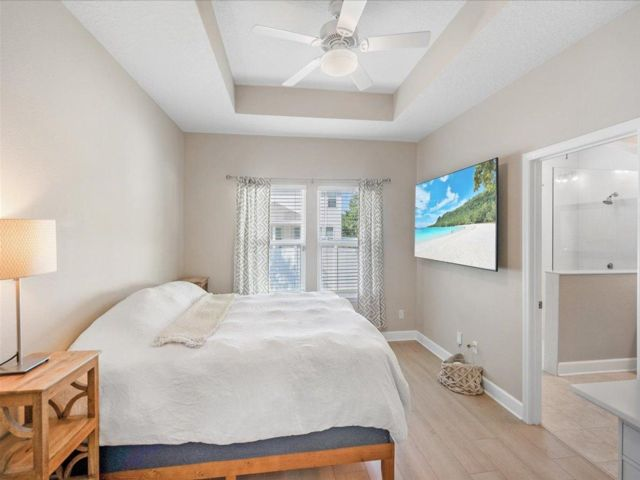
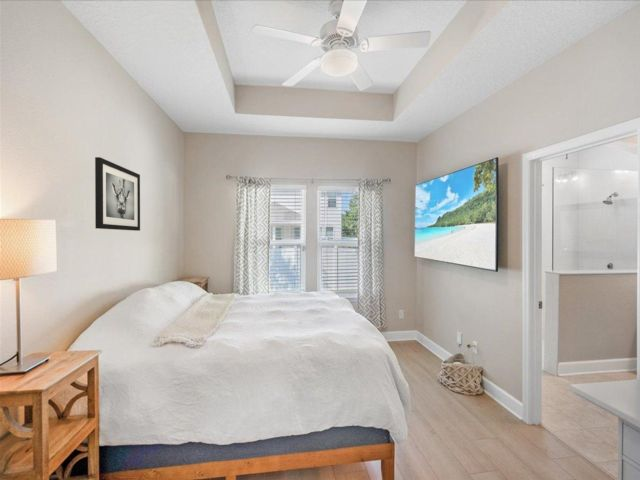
+ wall art [94,156,141,232]
